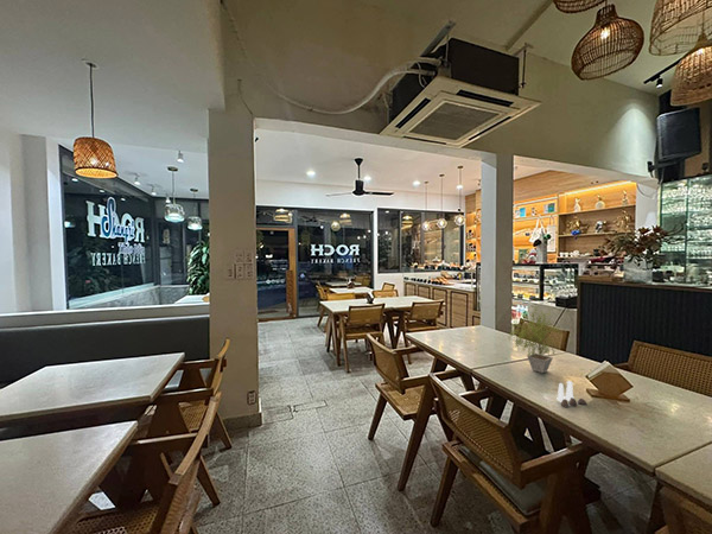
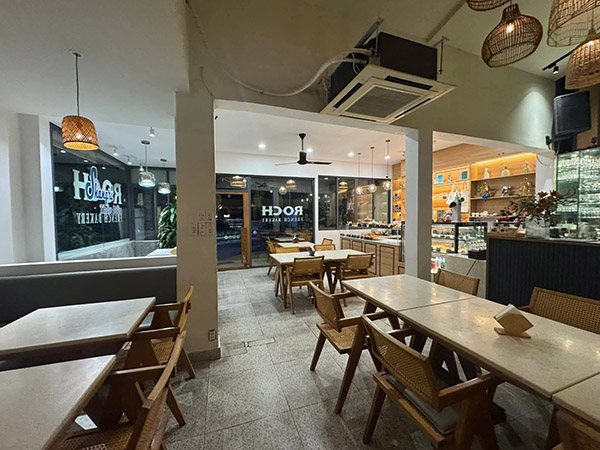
- potted plant [508,305,565,374]
- salt and pepper shaker set [555,380,587,408]
